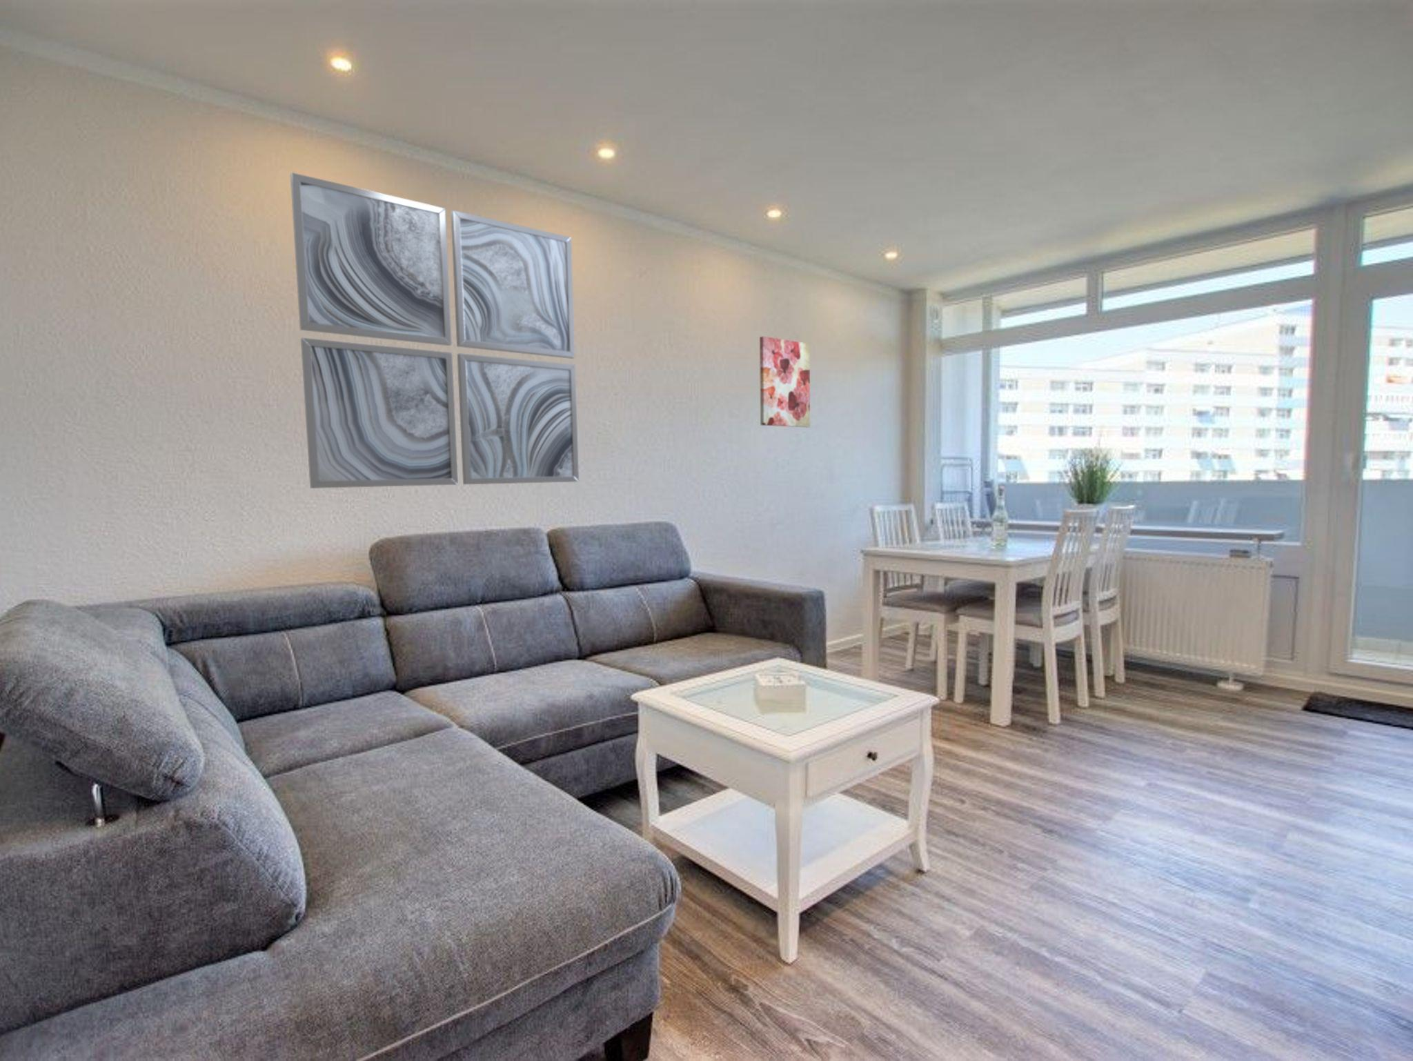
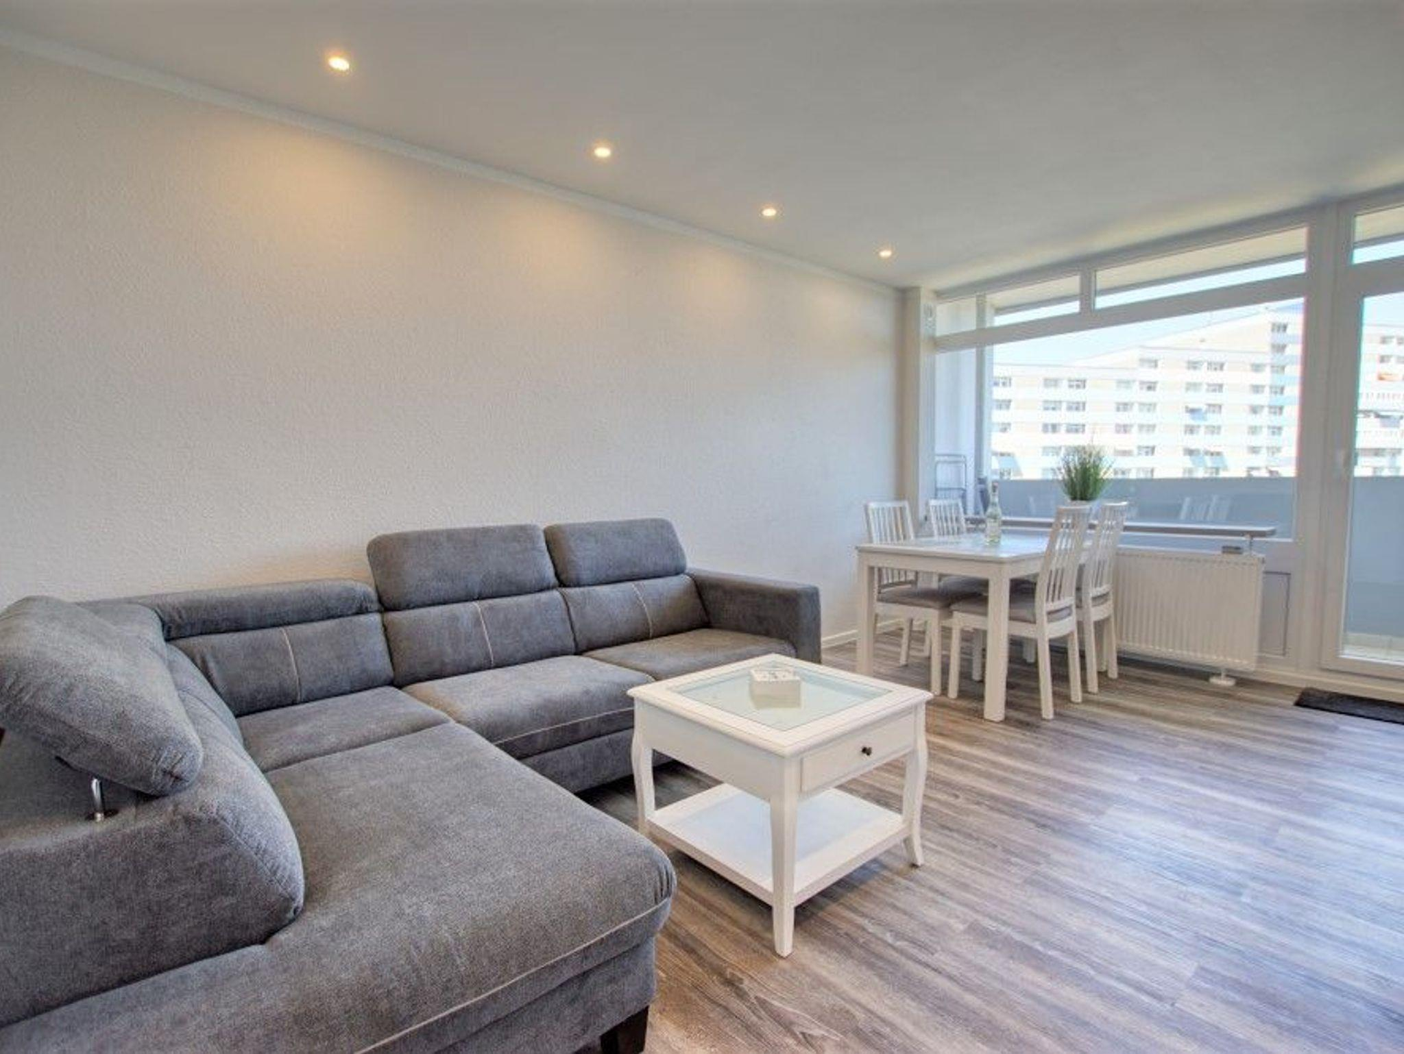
- wall art [759,335,810,428]
- wall art [290,172,579,489]
